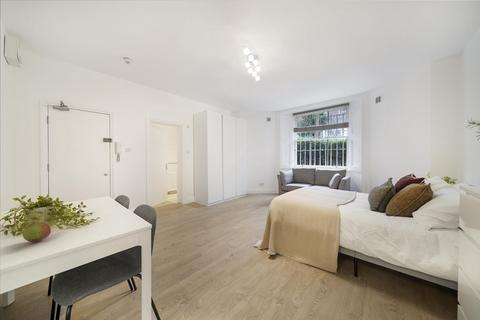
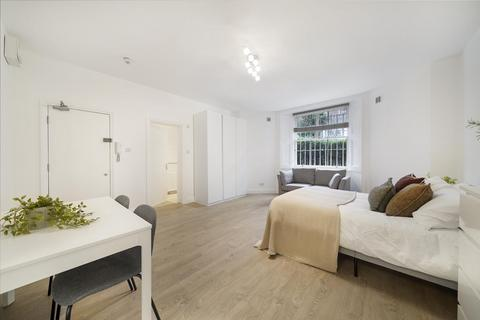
- fruit [22,221,52,243]
